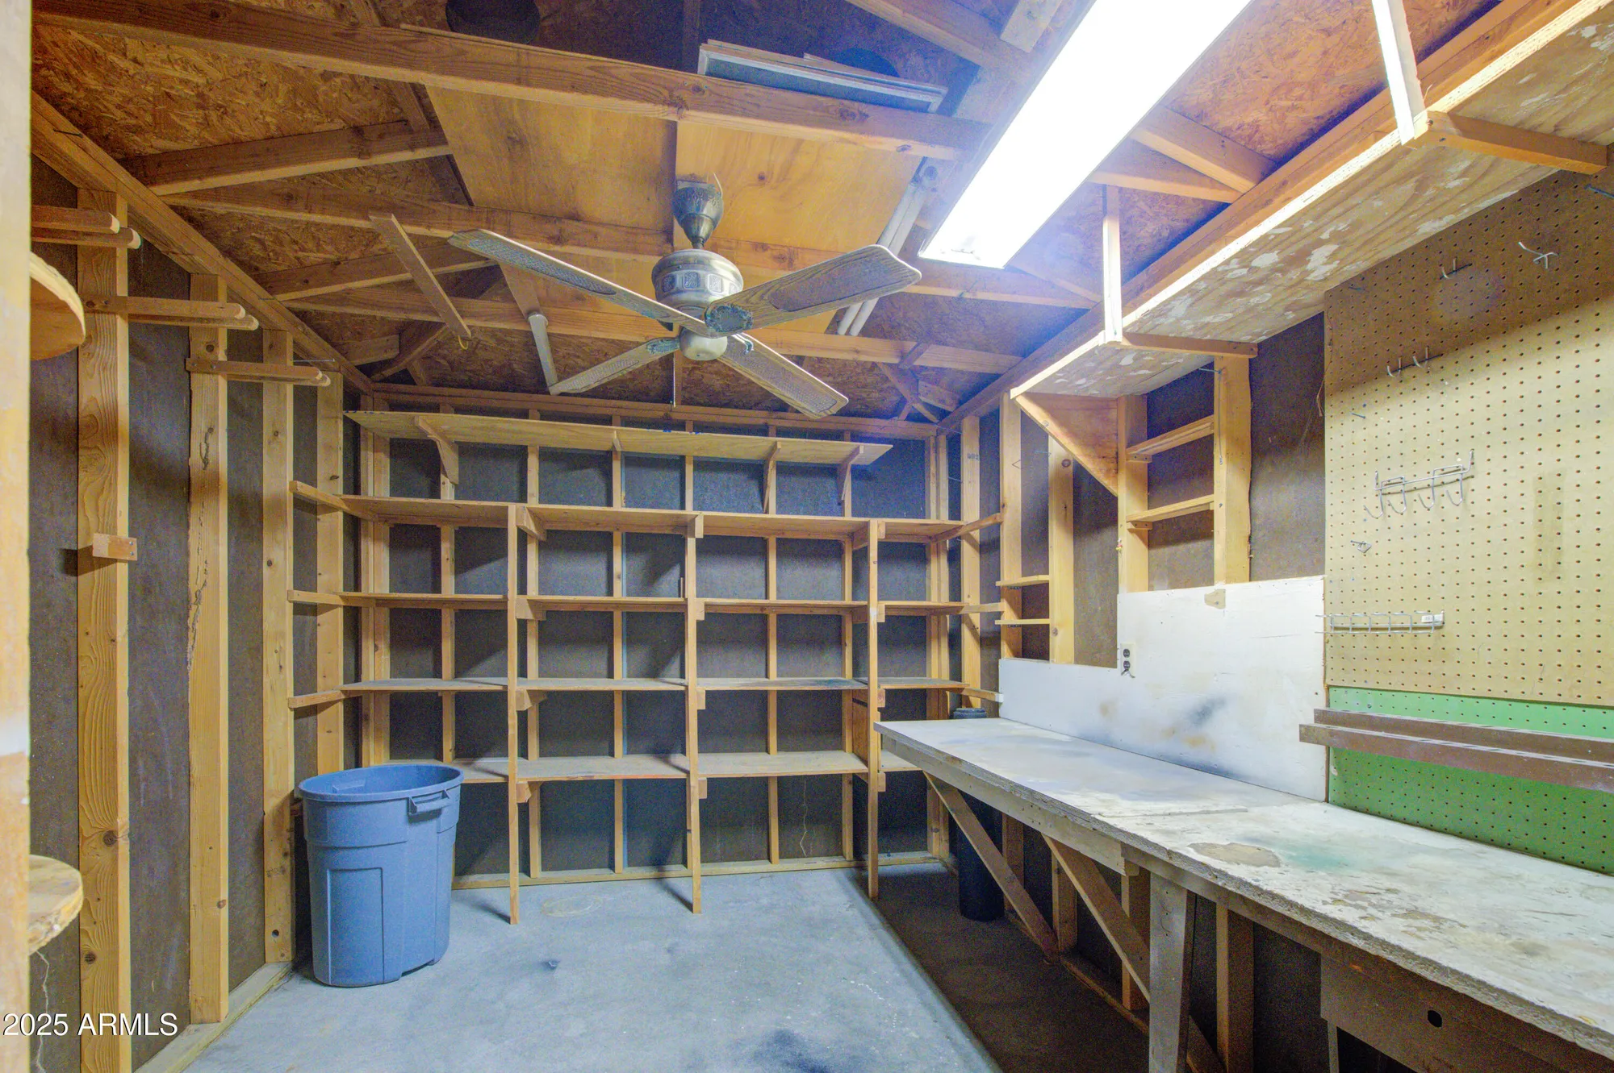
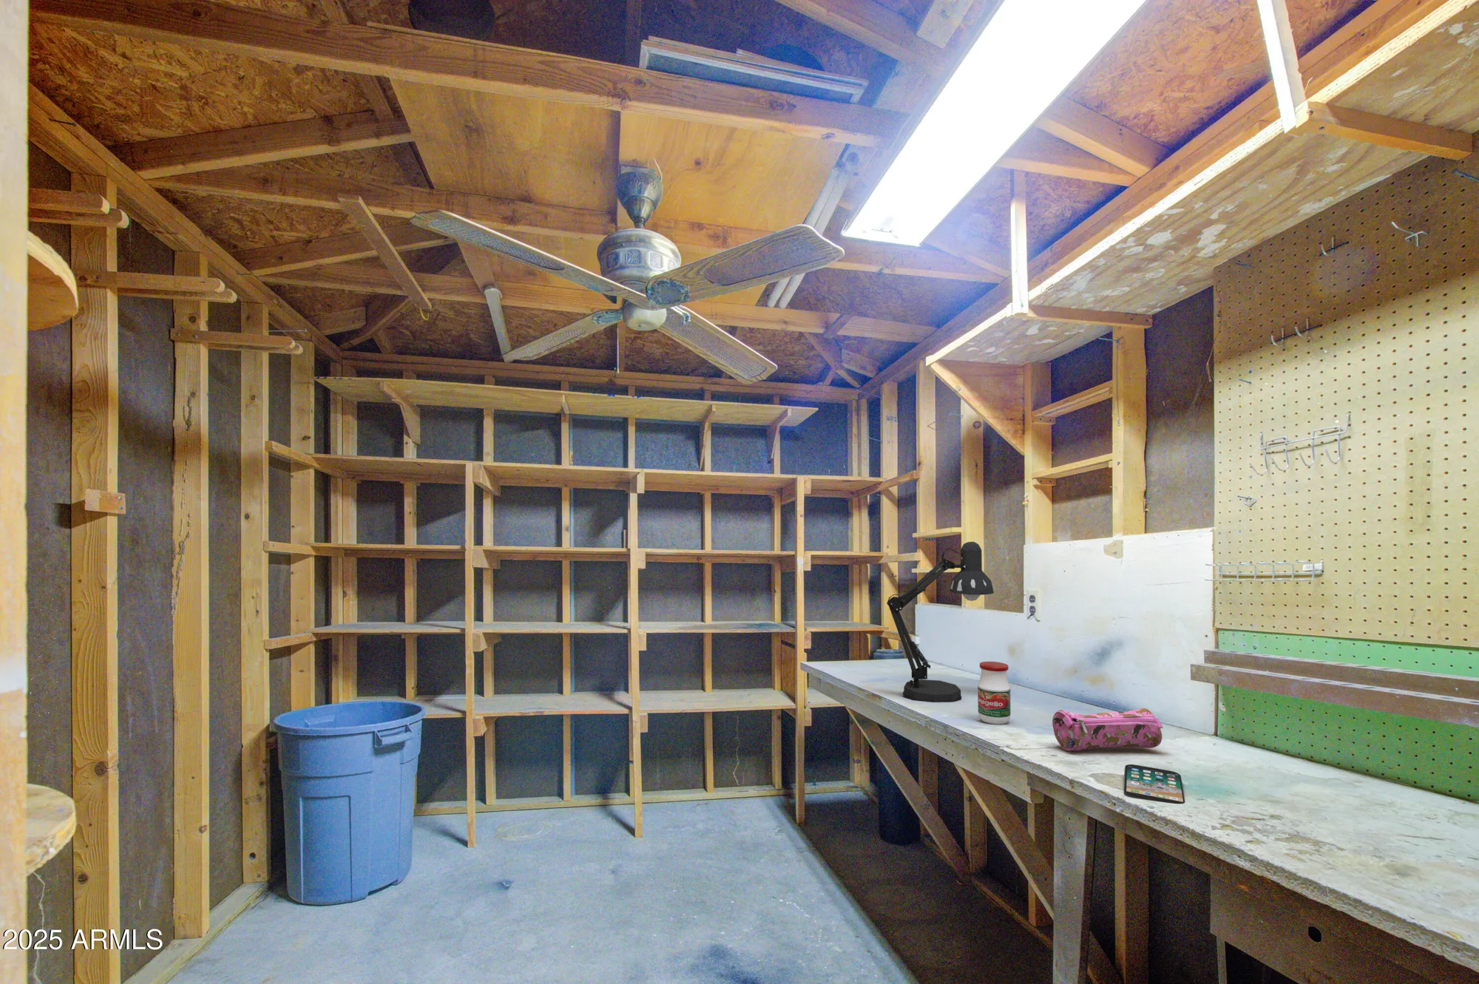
+ smartphone [1123,763,1186,805]
+ jar [977,661,1011,725]
+ pencil case [1052,707,1163,752]
+ desk lamp [886,541,995,703]
